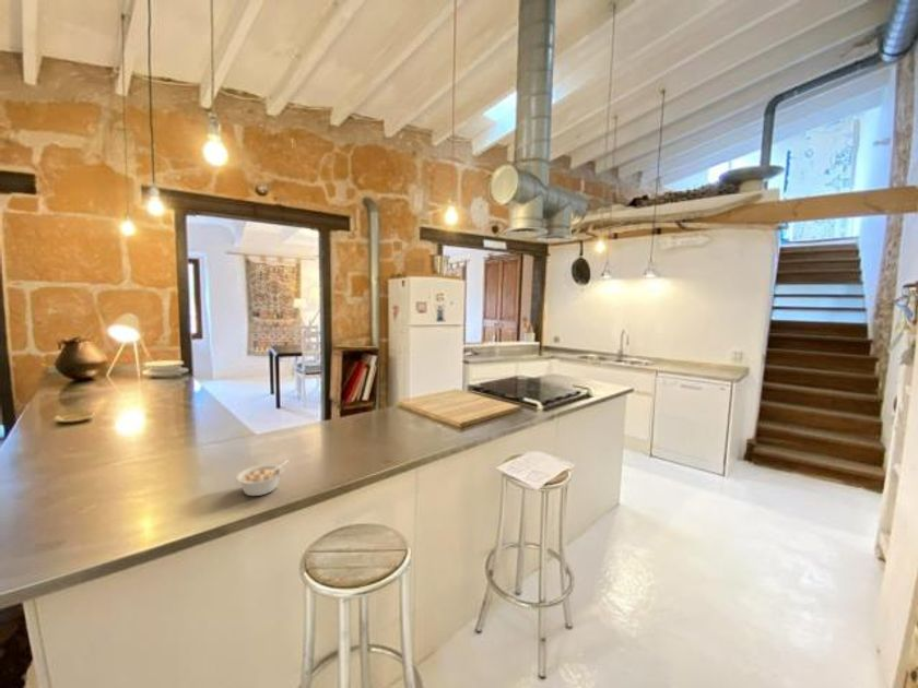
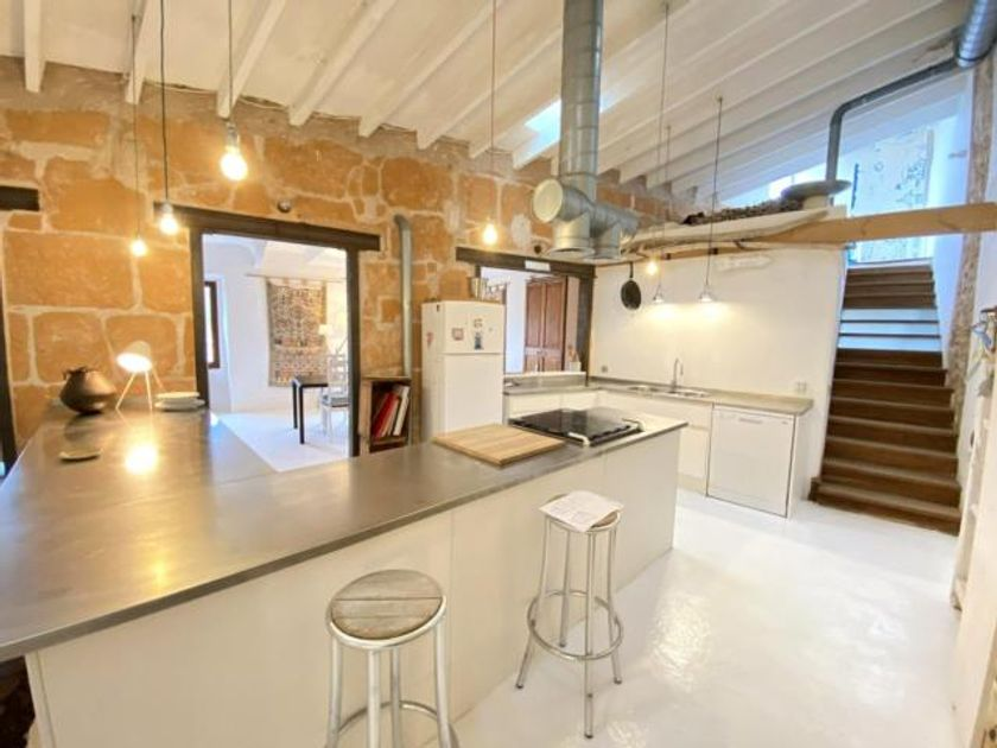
- legume [235,459,291,497]
